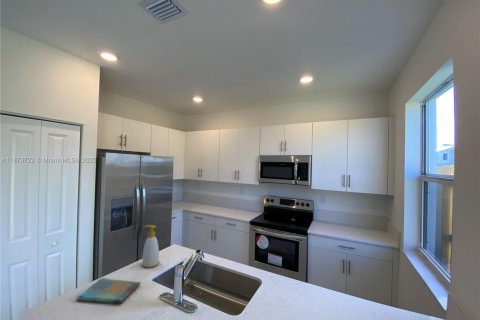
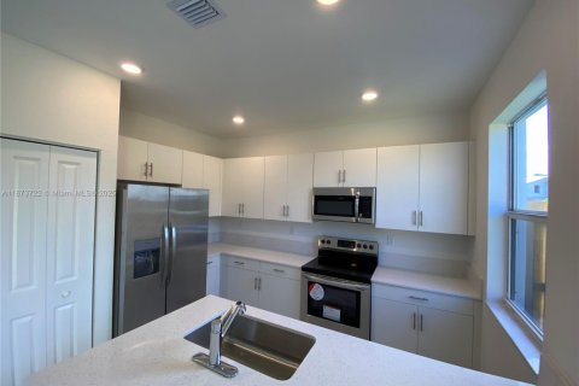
- soap bottle [141,224,161,269]
- dish towel [75,277,141,305]
